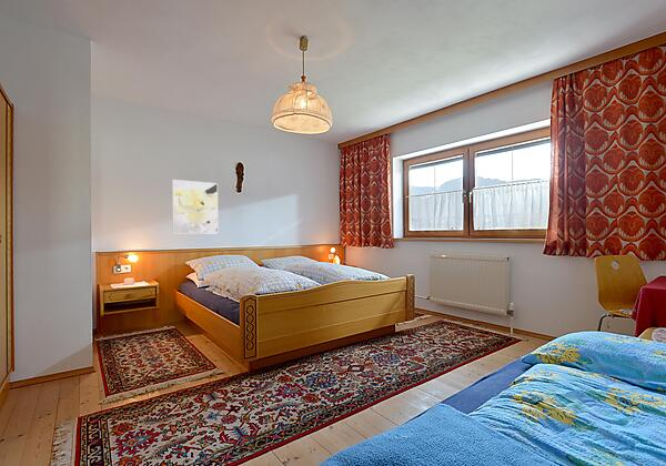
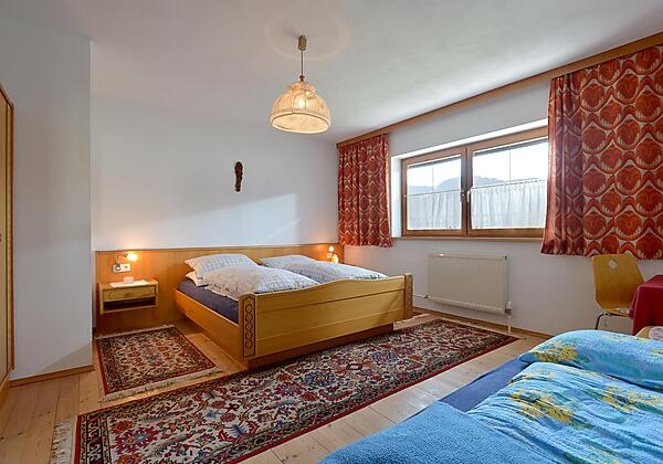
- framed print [171,179,219,235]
